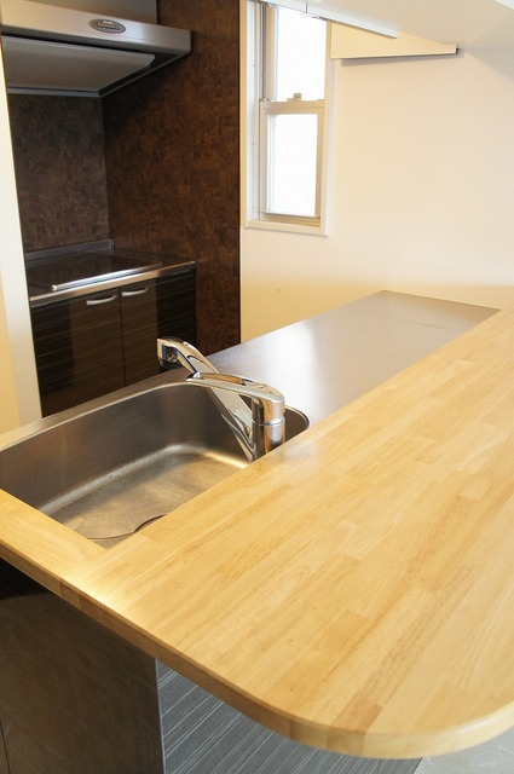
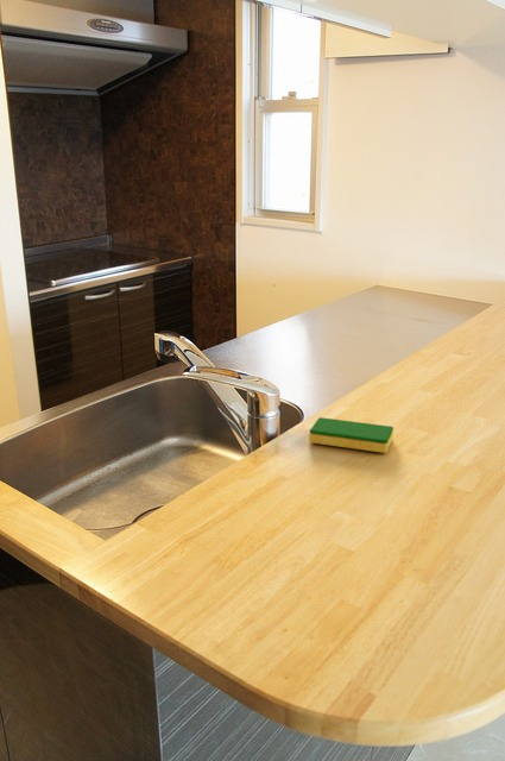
+ dish sponge [308,416,394,454]
